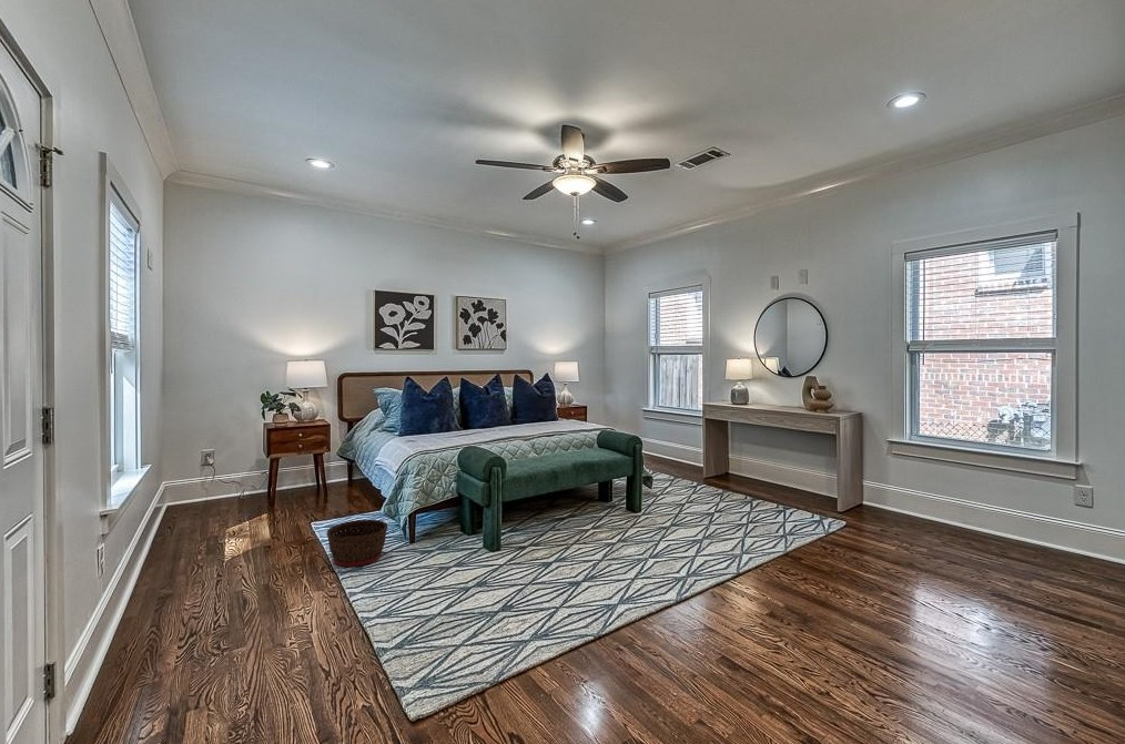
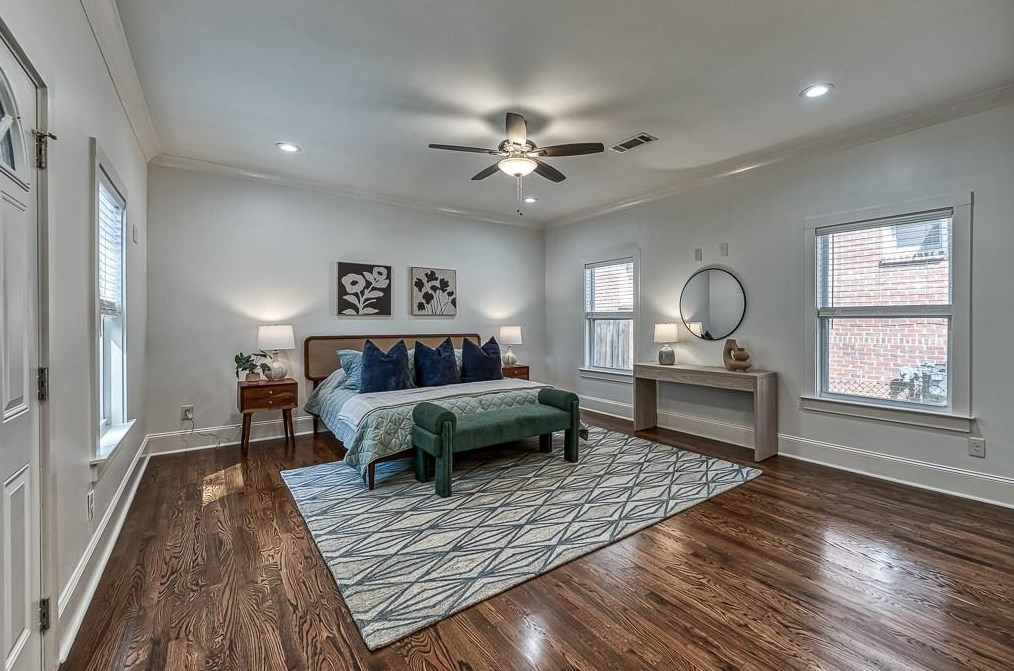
- basket [326,519,388,568]
